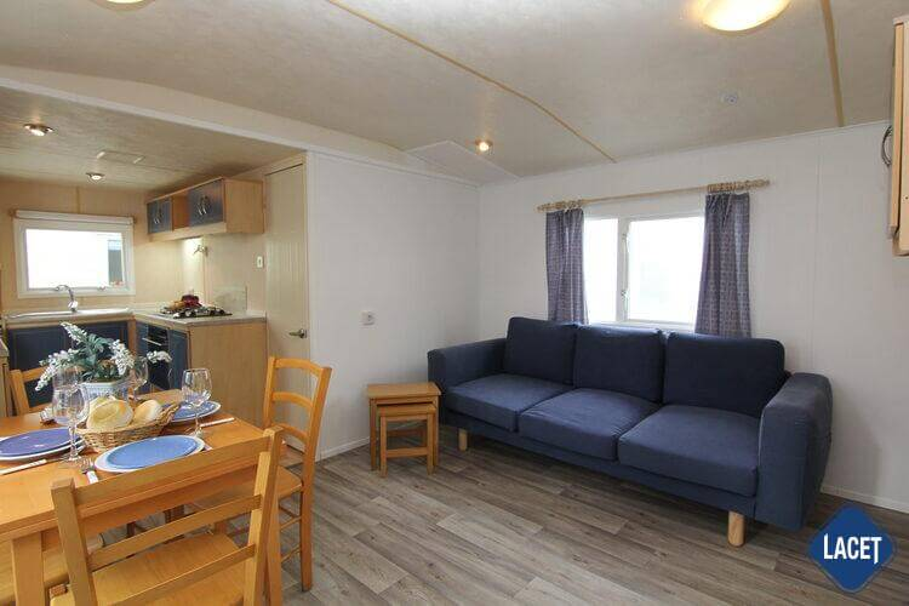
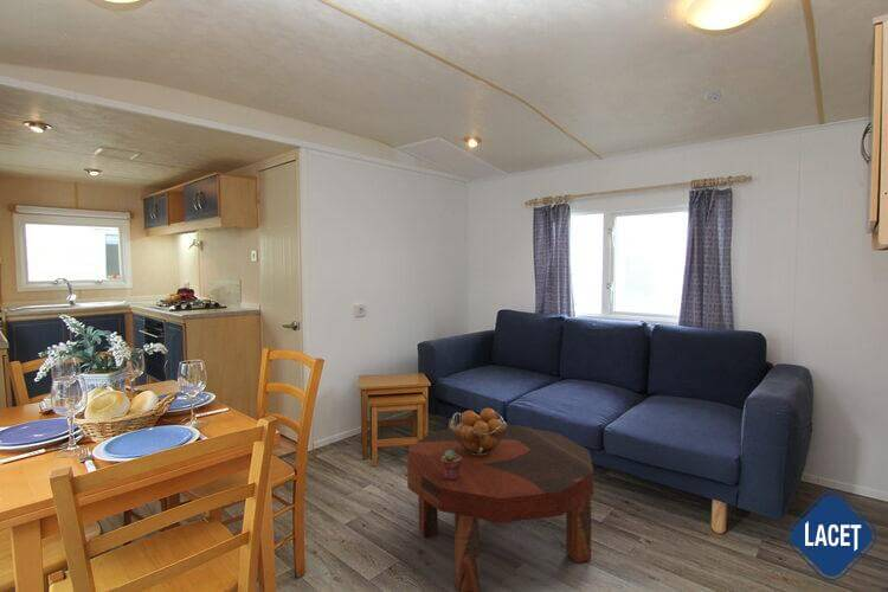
+ fruit basket [450,407,508,456]
+ coffee table [406,424,594,592]
+ potted succulent [440,450,462,480]
